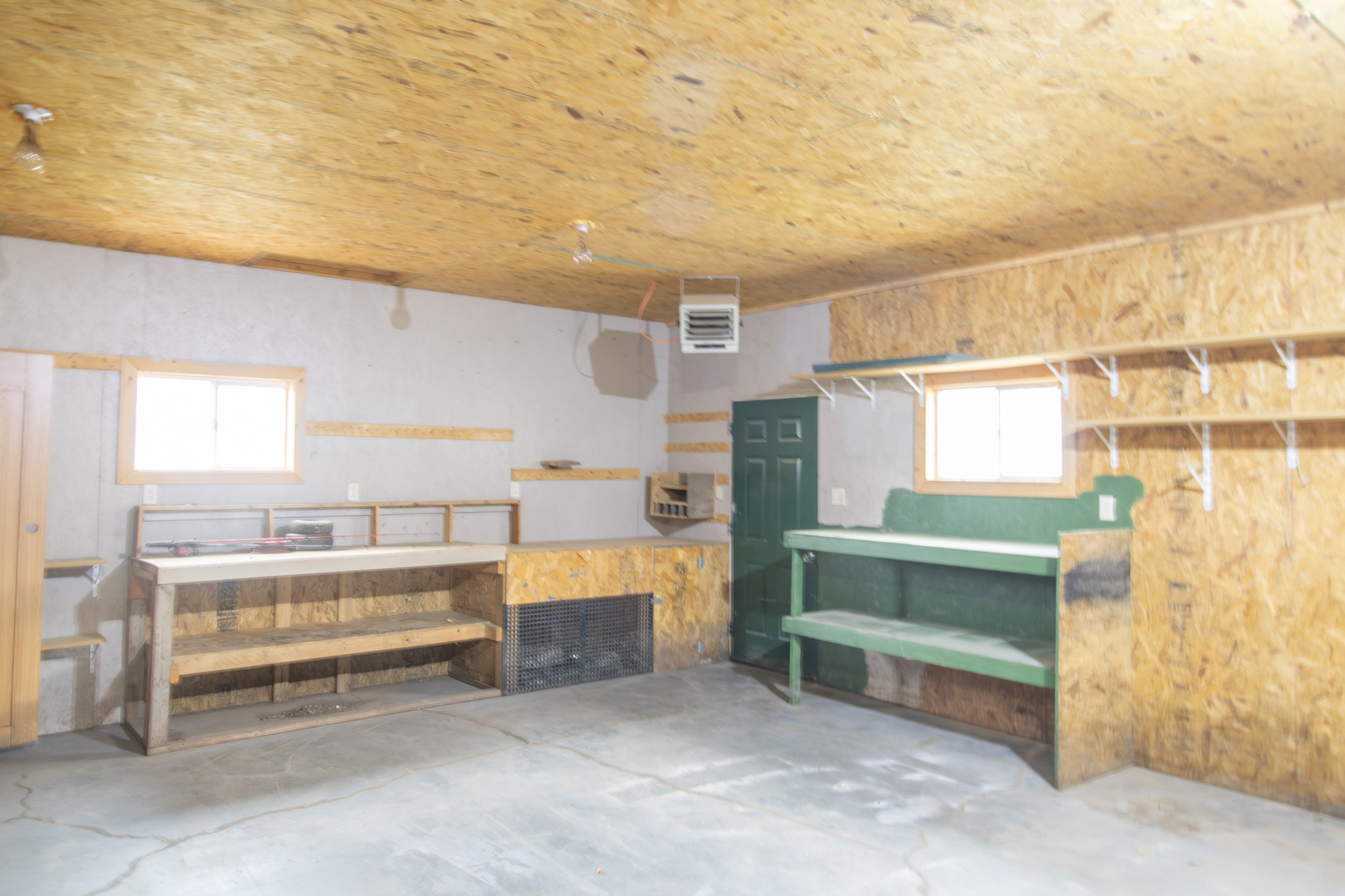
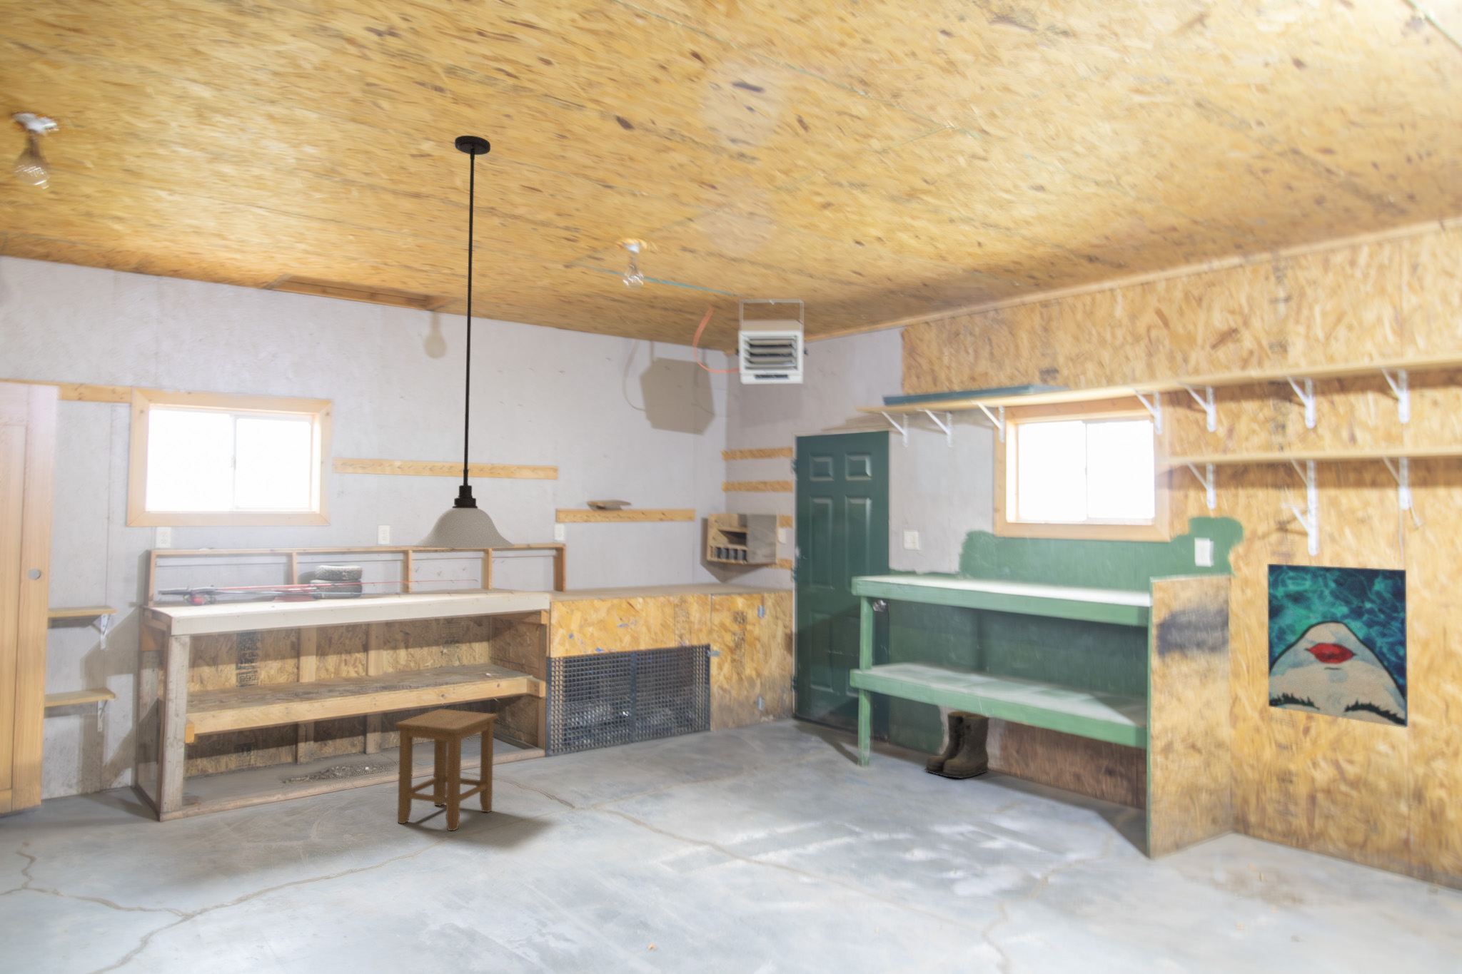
+ stool [395,708,499,832]
+ wall art [1267,563,1409,728]
+ boots [924,710,991,779]
+ light fixture [411,135,516,549]
